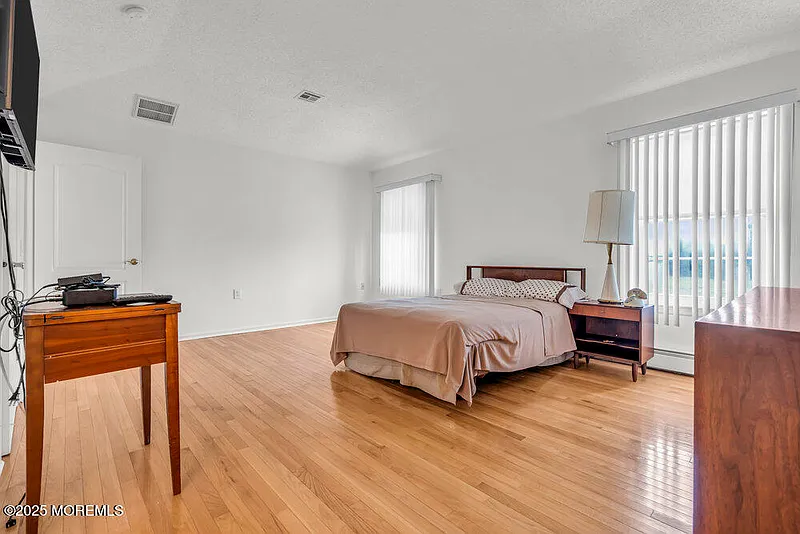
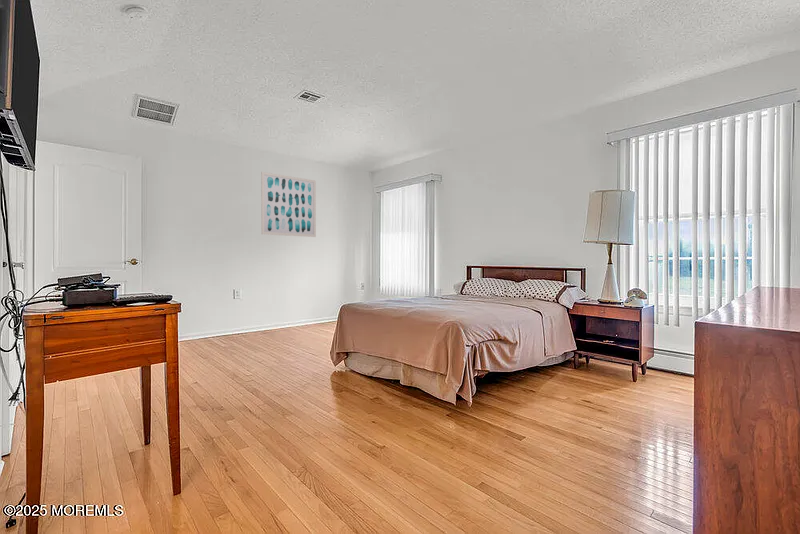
+ wall art [260,171,317,238]
